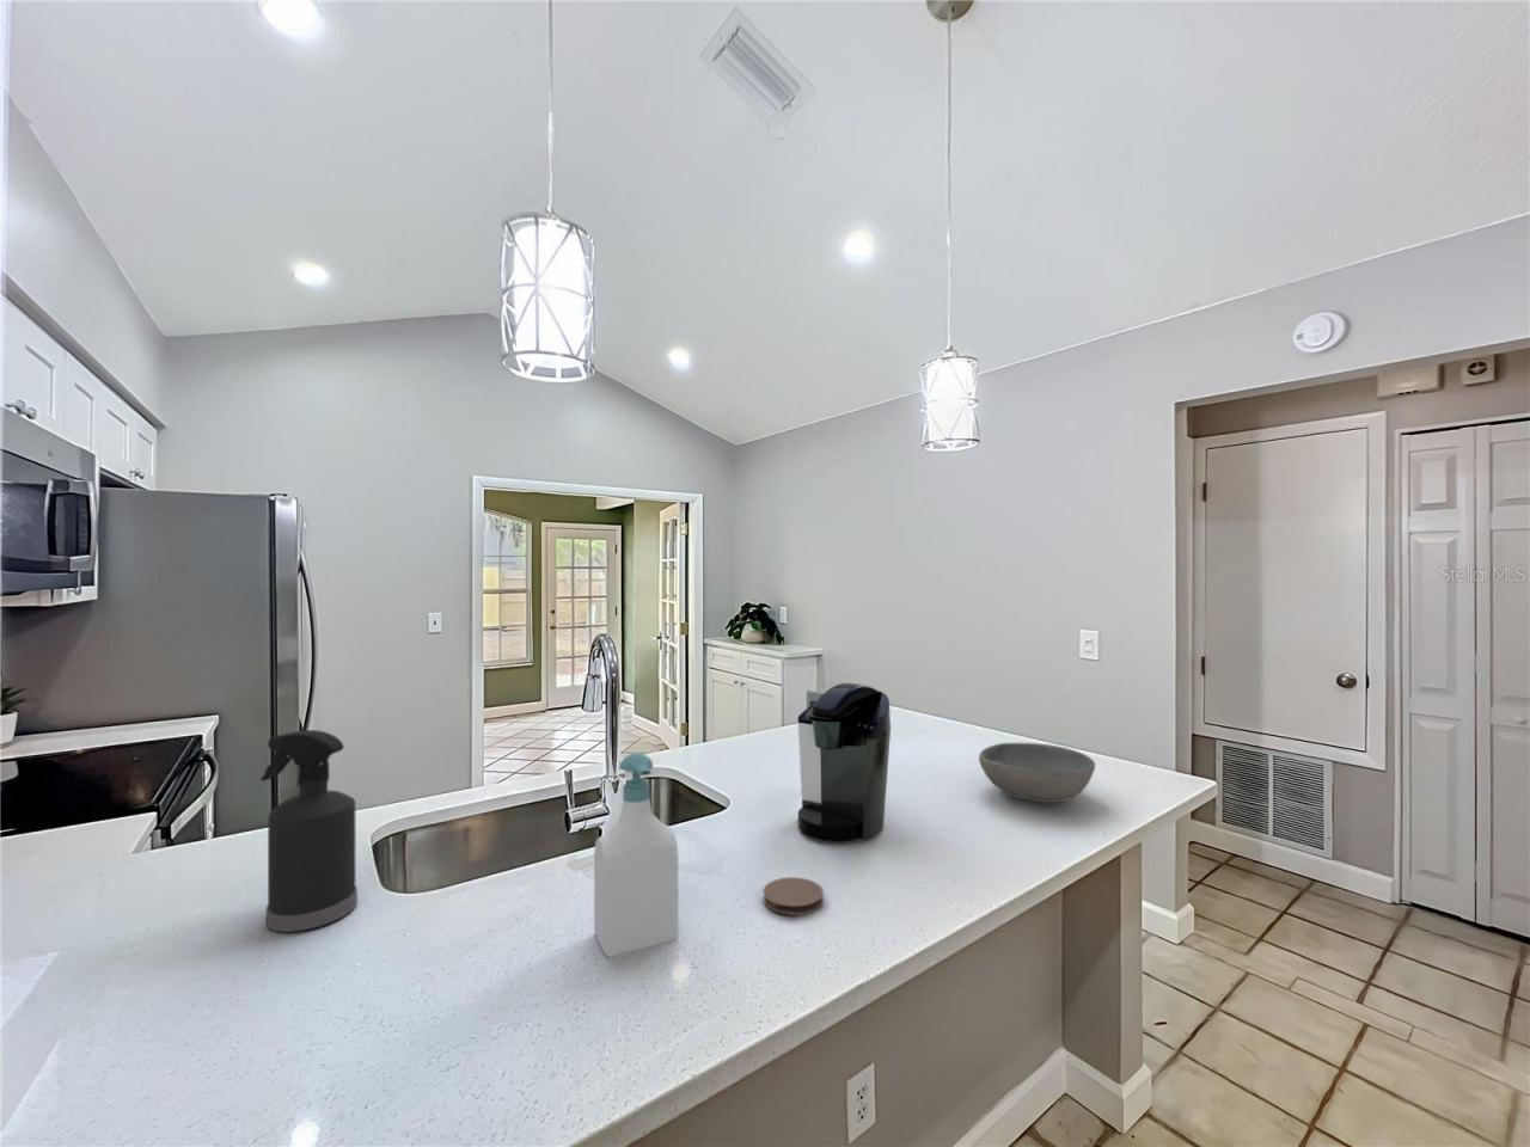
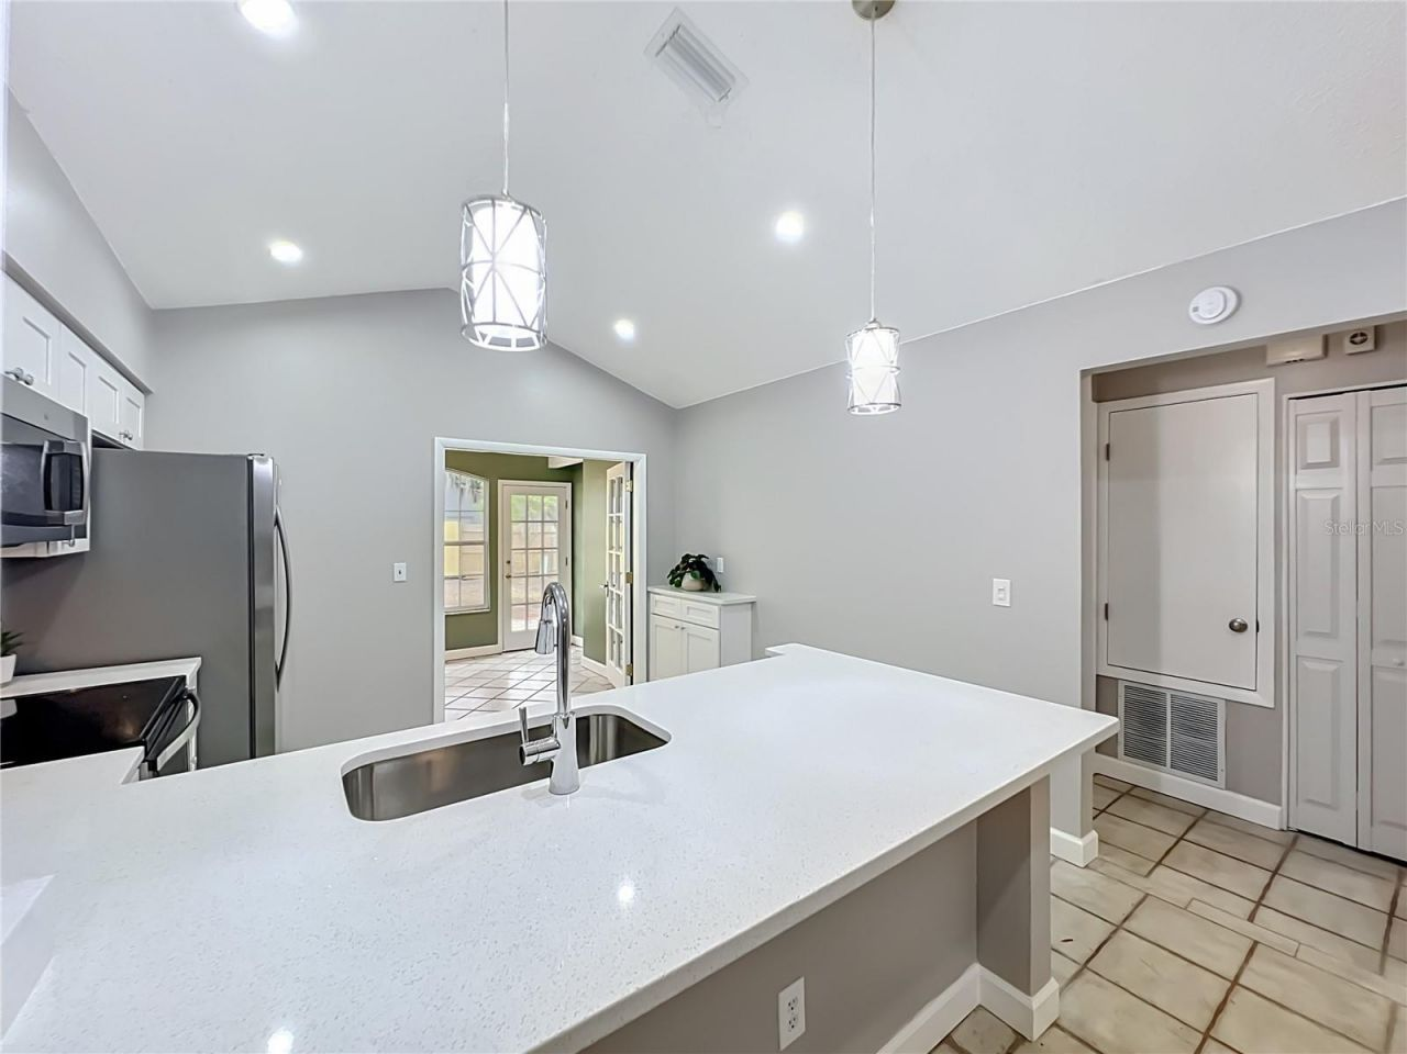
- bowl [978,742,1096,804]
- spray bottle [259,729,359,933]
- coffee maker [798,682,891,842]
- coaster [761,876,825,917]
- soap bottle [593,752,679,958]
